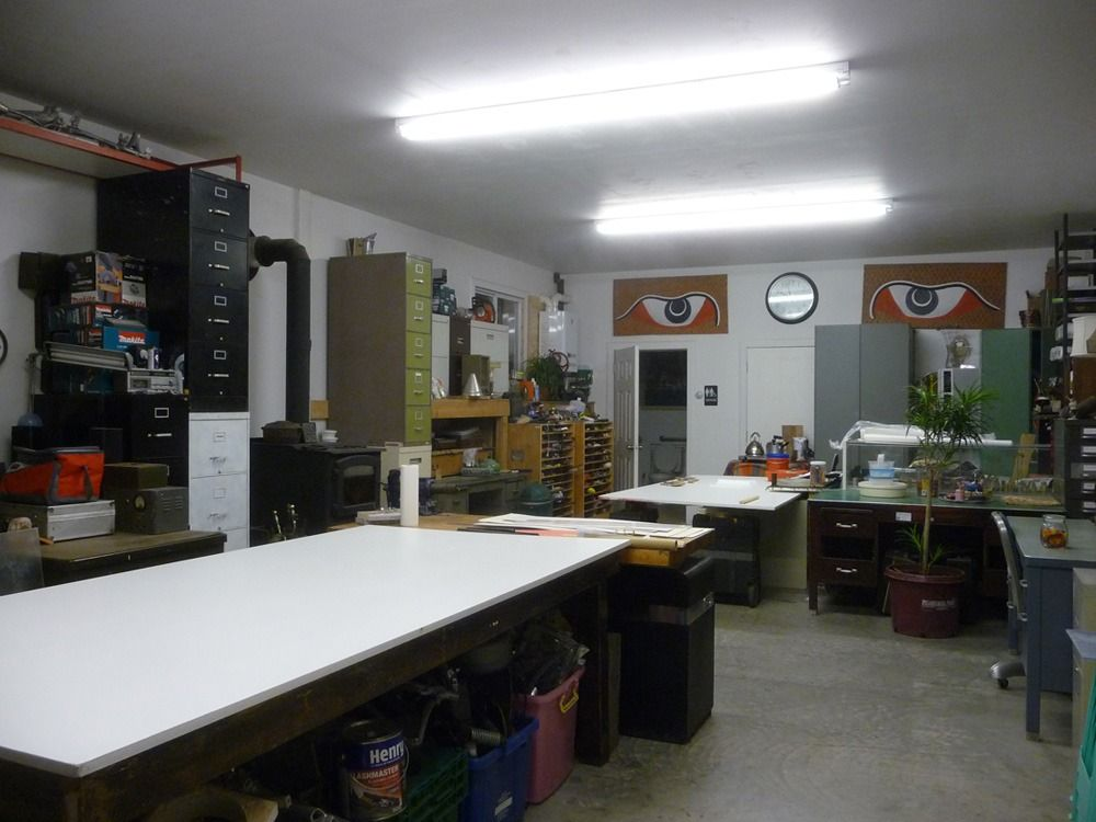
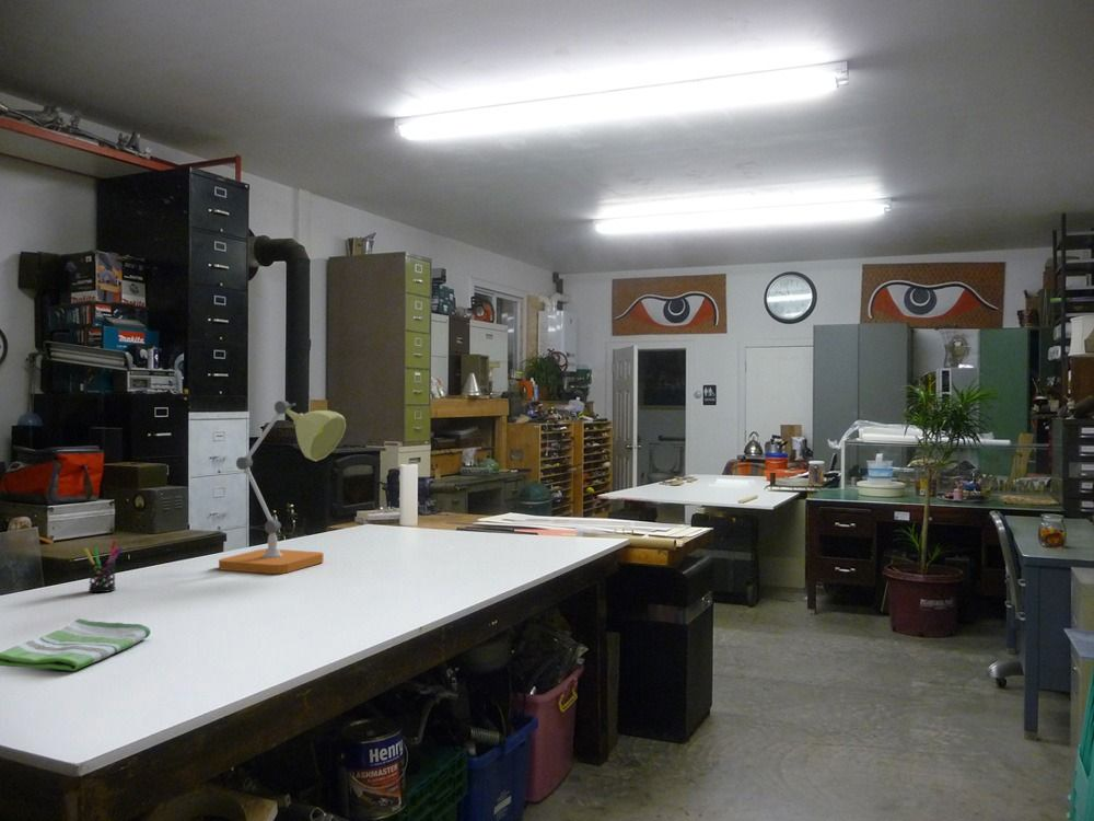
+ dish towel [0,617,151,672]
+ desk lamp [218,400,347,575]
+ pen holder [83,540,124,593]
